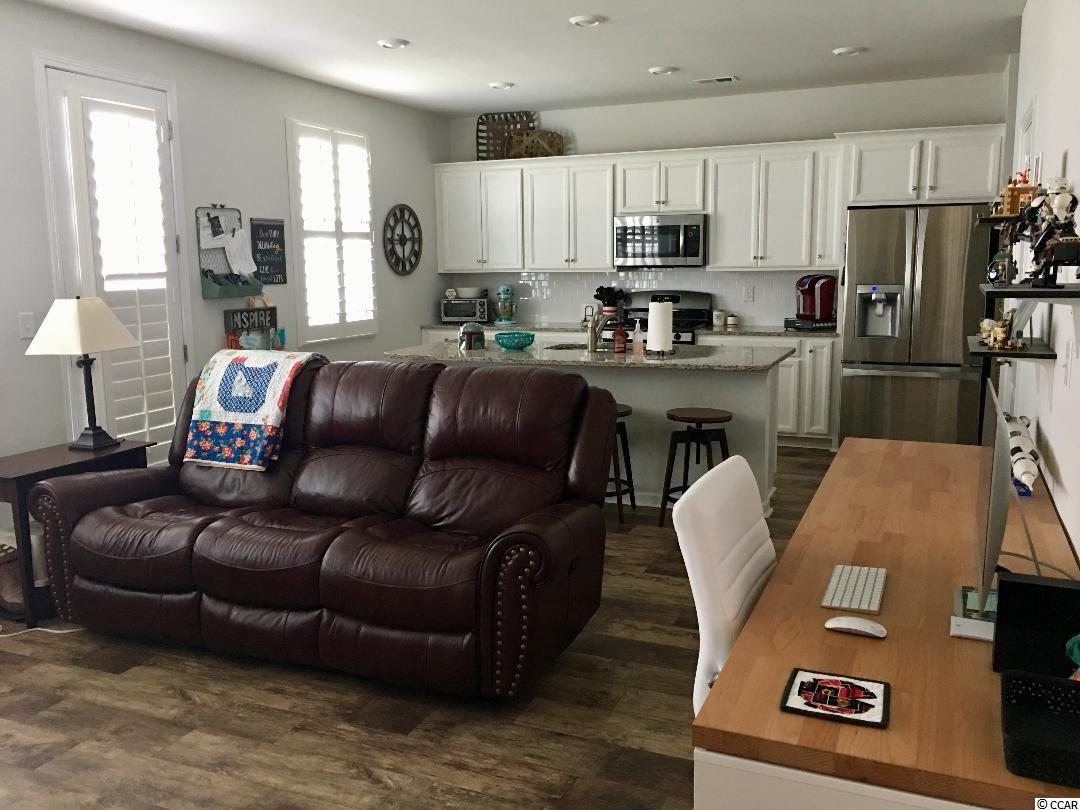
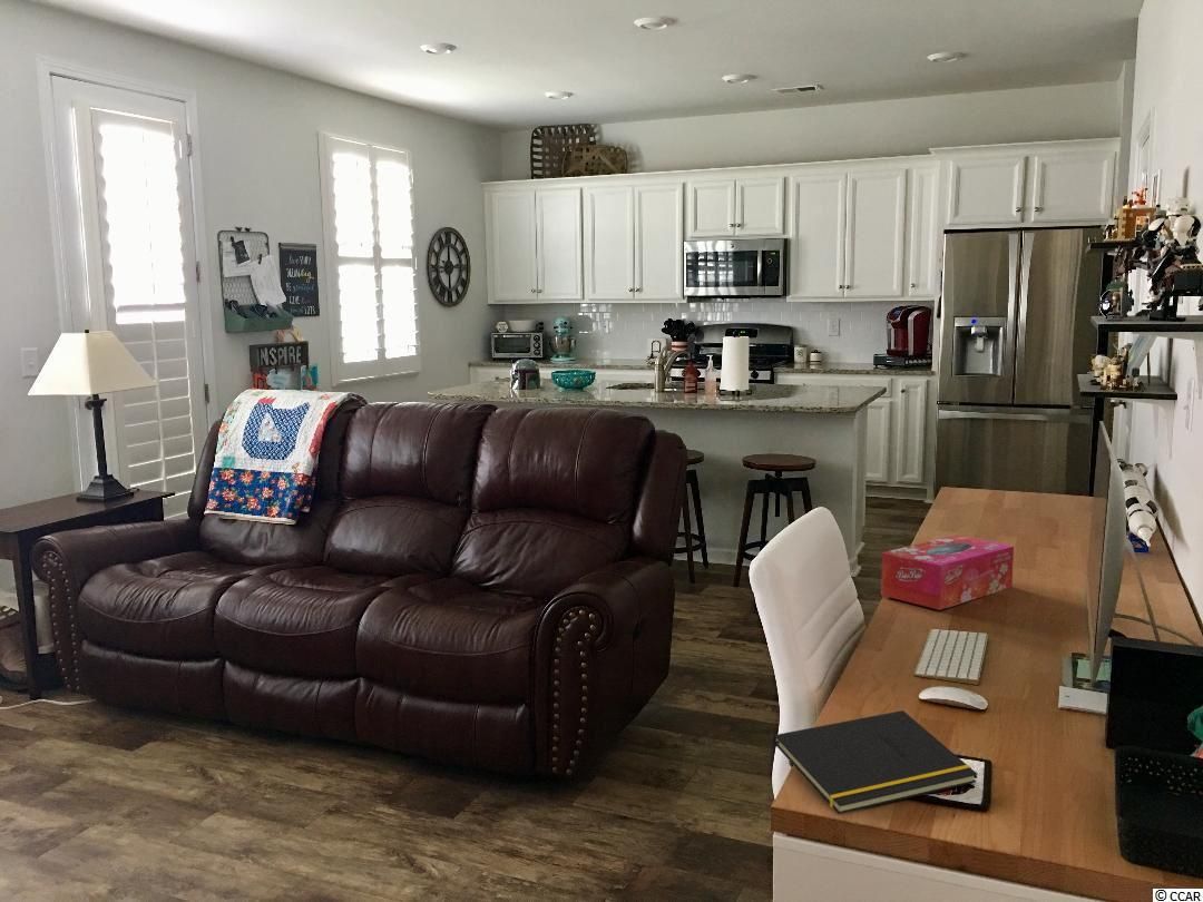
+ notepad [769,709,978,815]
+ tissue box [880,533,1015,611]
